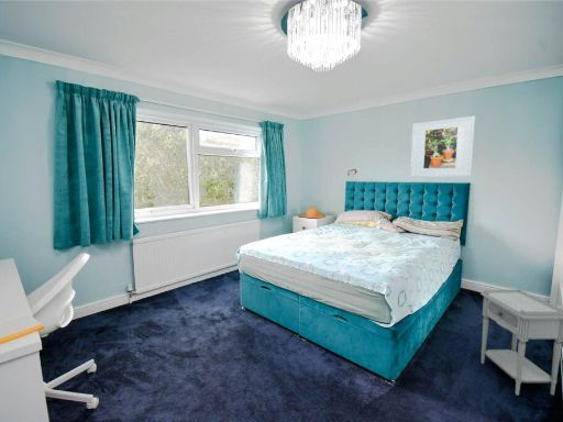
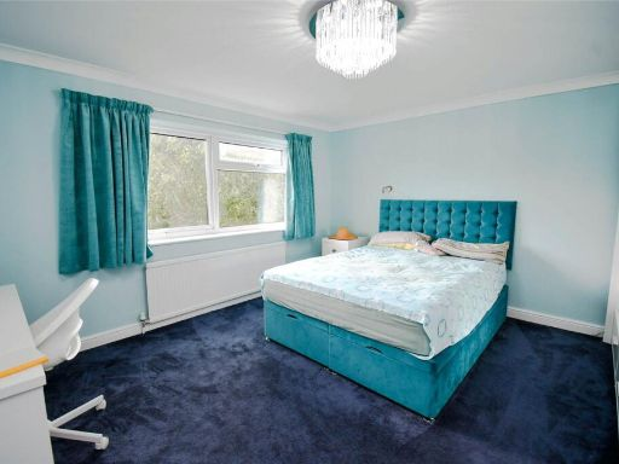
- nightstand [479,288,563,397]
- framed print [409,115,476,178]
